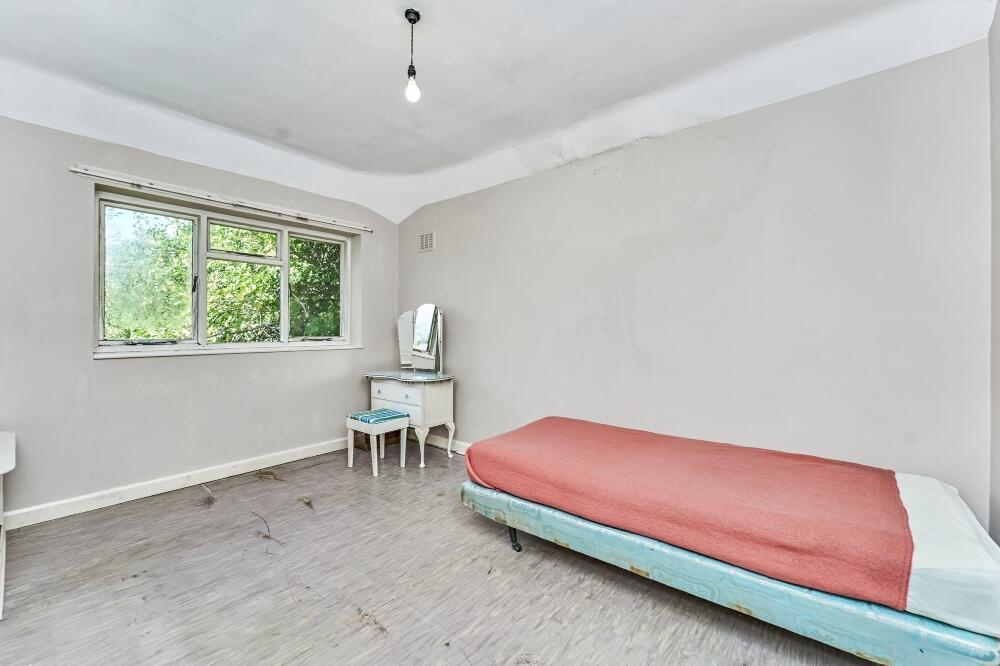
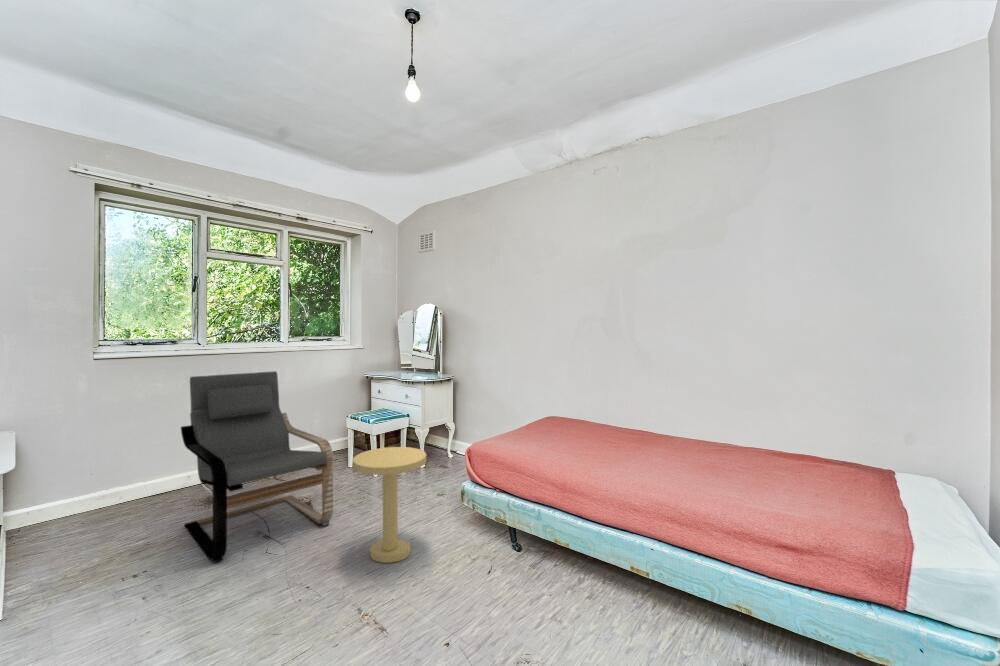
+ side table [352,446,427,564]
+ armchair [180,370,334,563]
